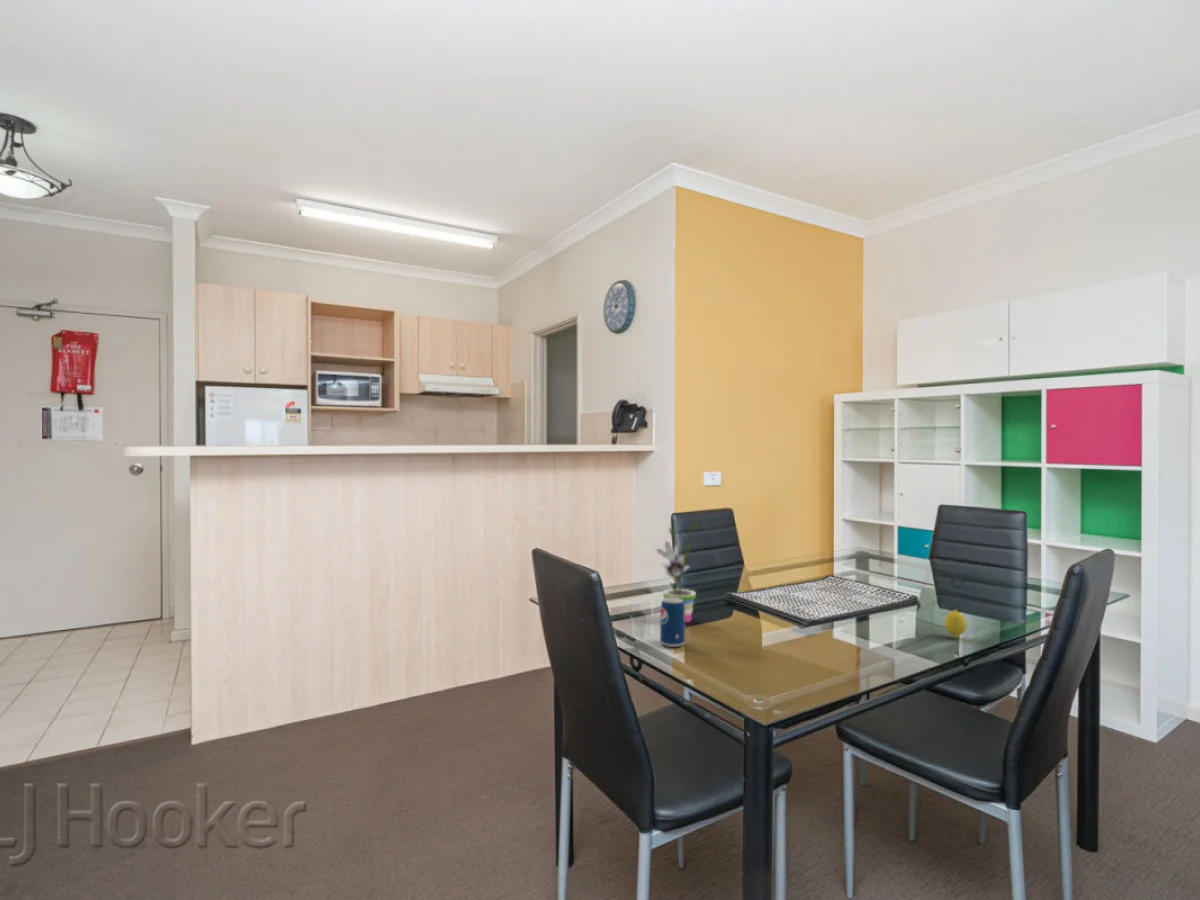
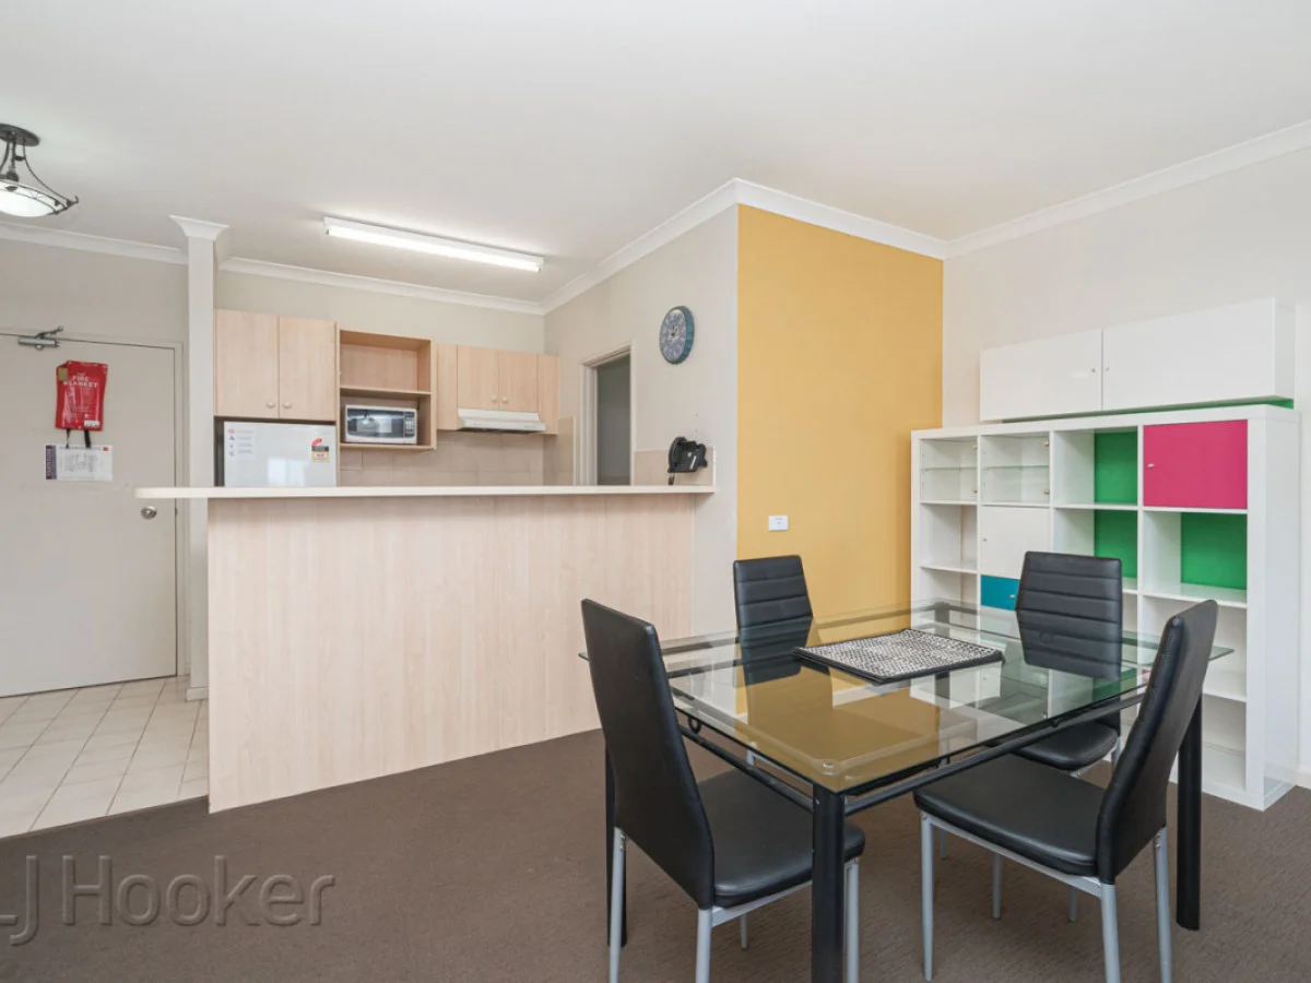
- potted plant [654,522,699,624]
- fruit [943,608,968,639]
- beverage can [659,597,686,648]
